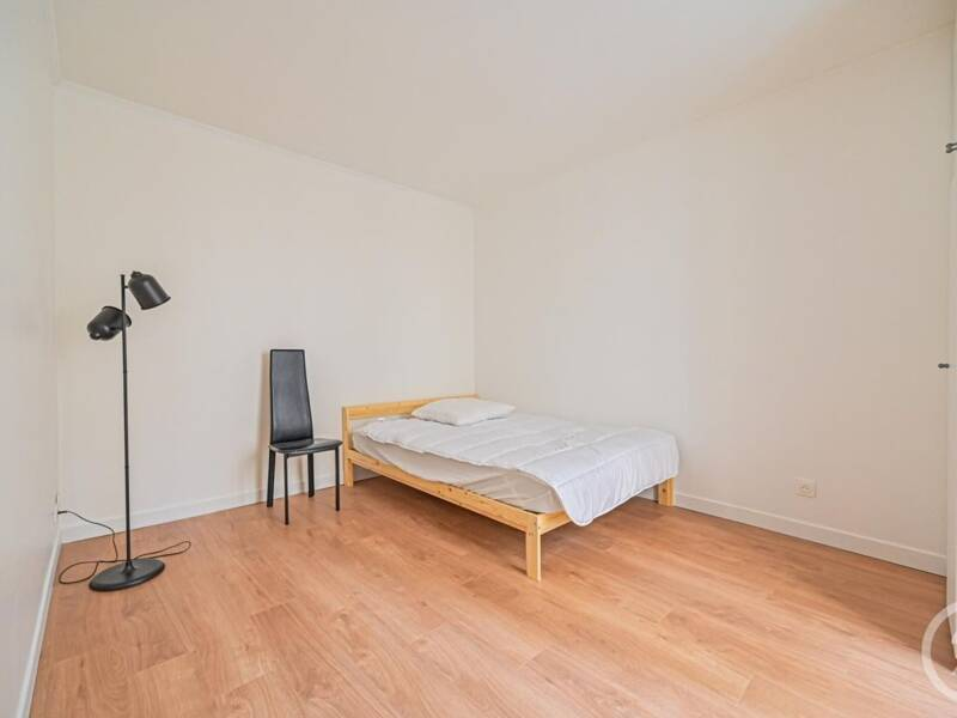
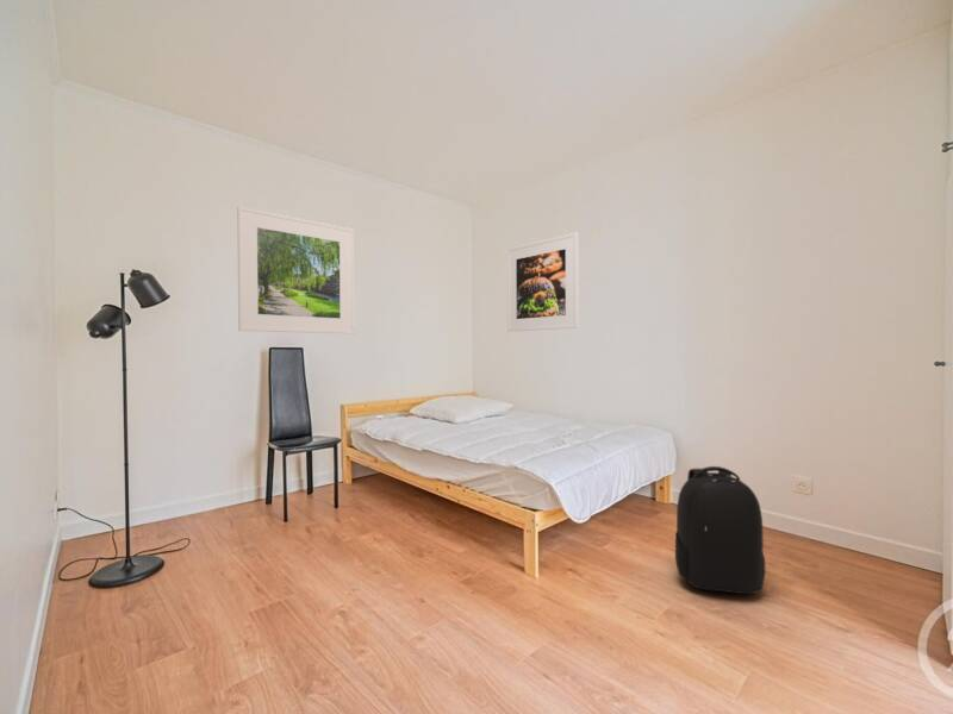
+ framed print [236,205,356,336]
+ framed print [506,232,579,333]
+ backpack [674,465,766,595]
